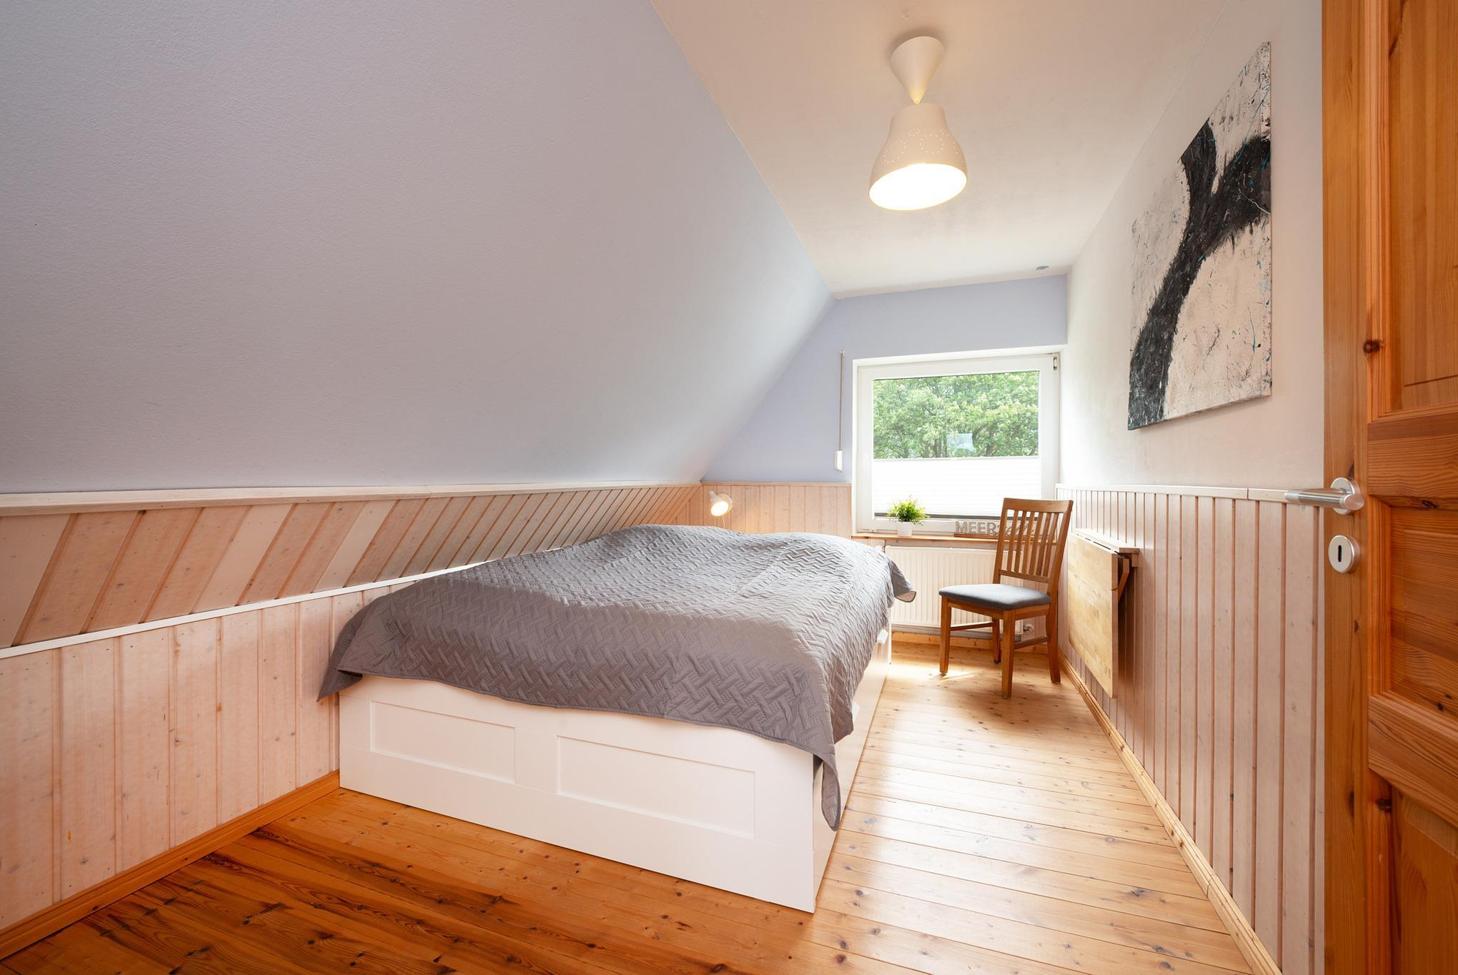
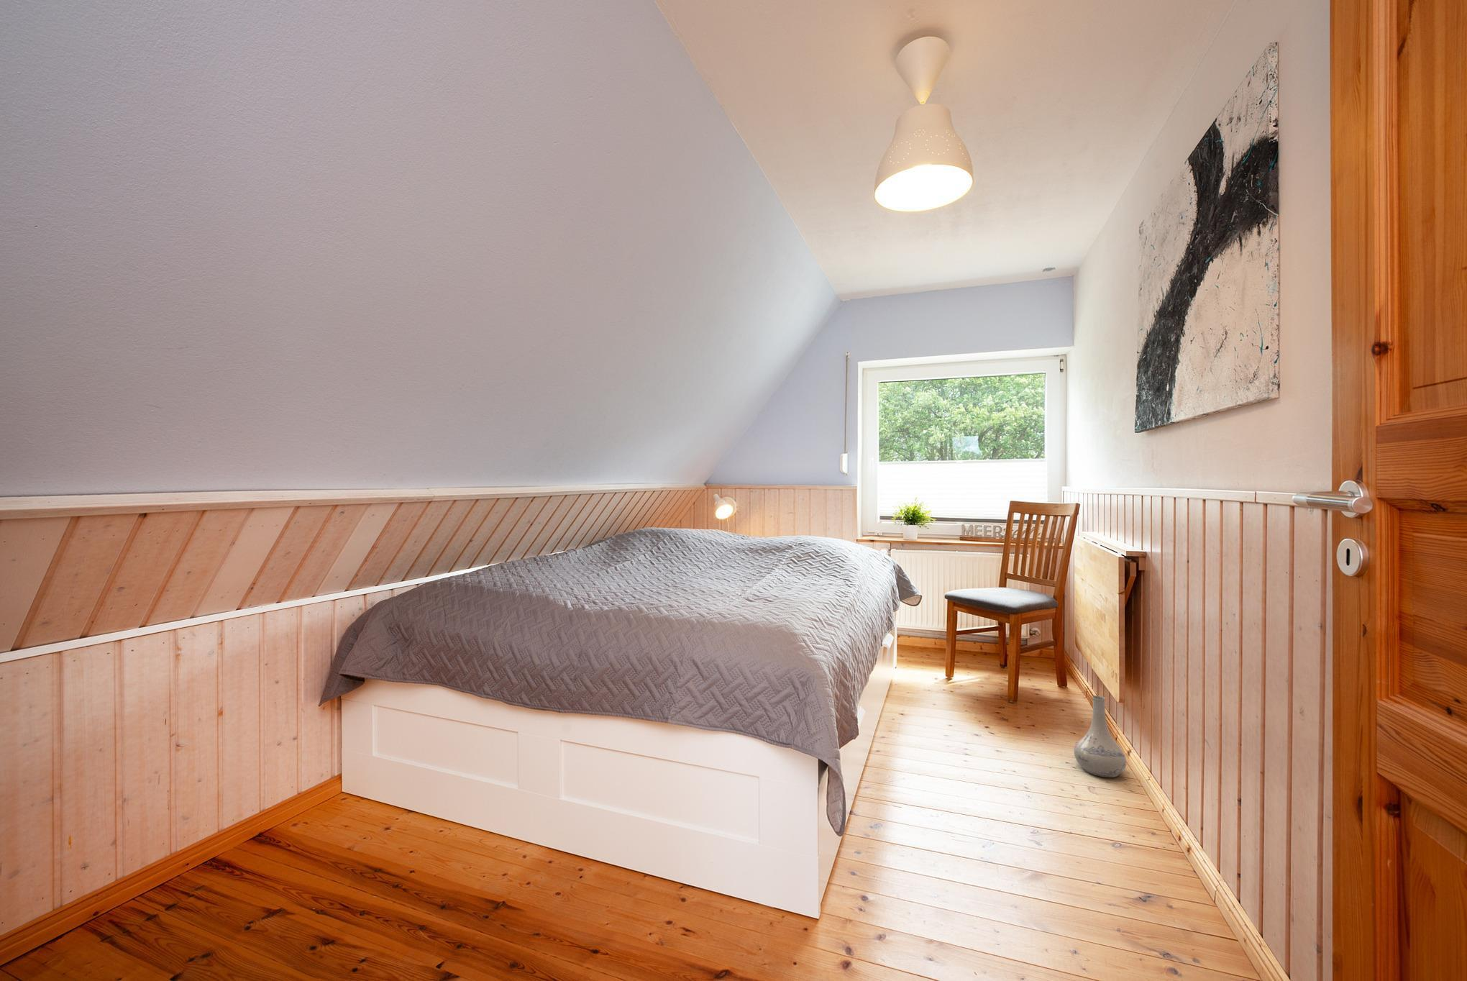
+ vase [1073,695,1128,778]
